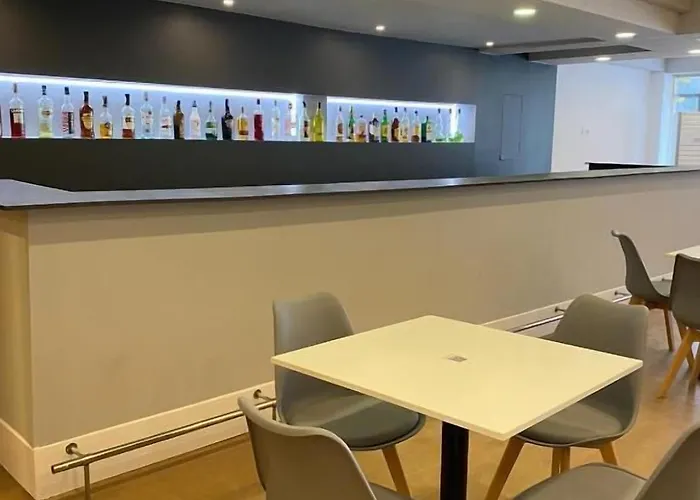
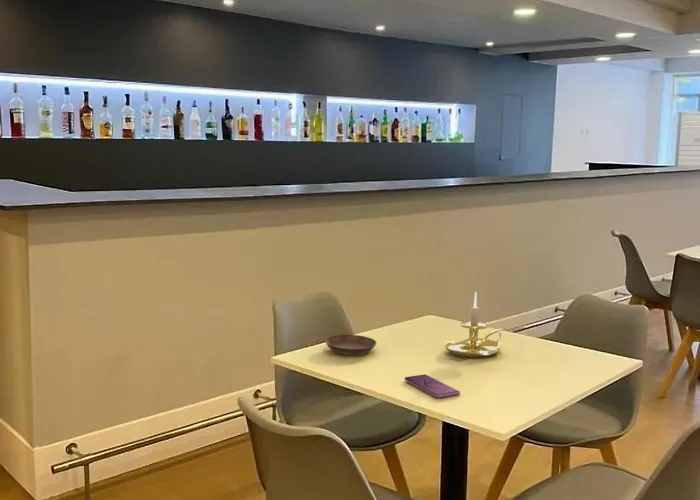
+ smartphone [404,373,461,399]
+ candle holder [444,291,506,358]
+ saucer [324,334,378,356]
